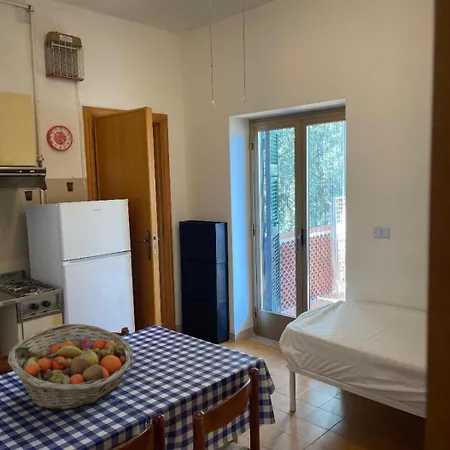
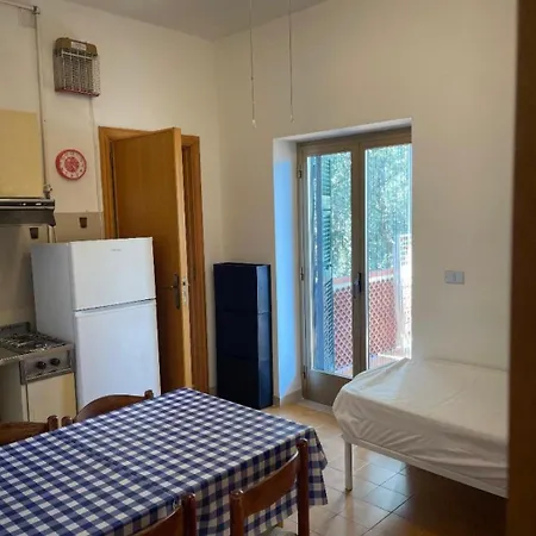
- fruit basket [7,323,134,411]
